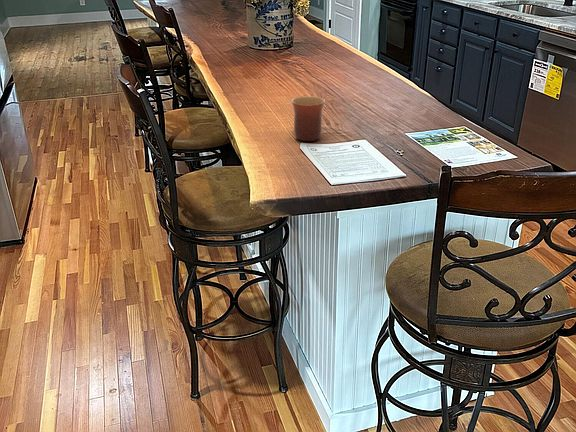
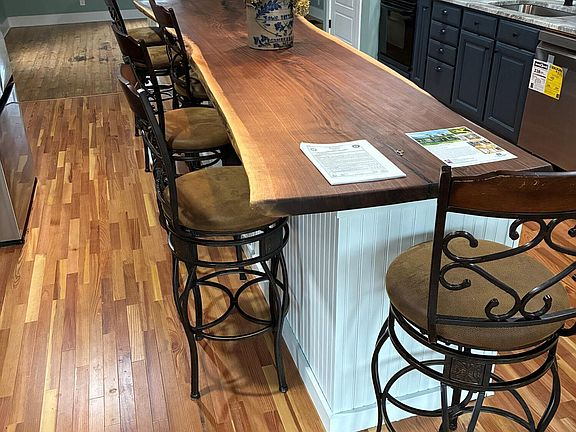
- mug [291,95,326,142]
